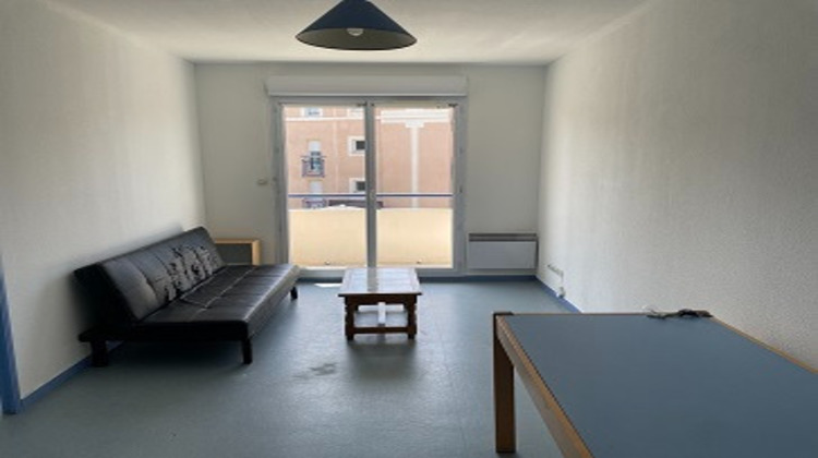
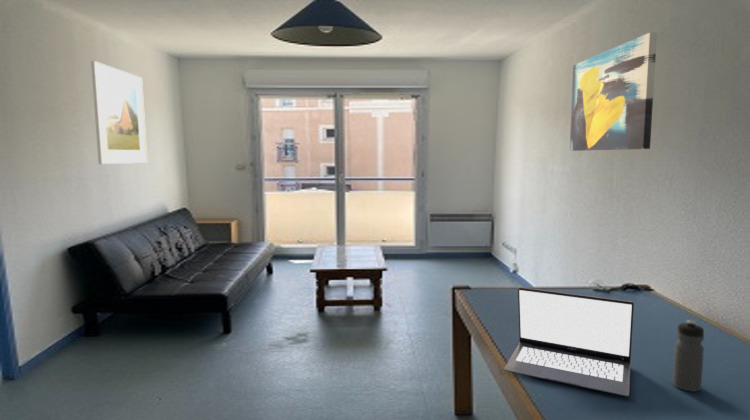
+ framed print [90,60,148,165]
+ laptop [503,286,635,398]
+ water bottle [672,319,705,393]
+ wall art [569,31,658,152]
